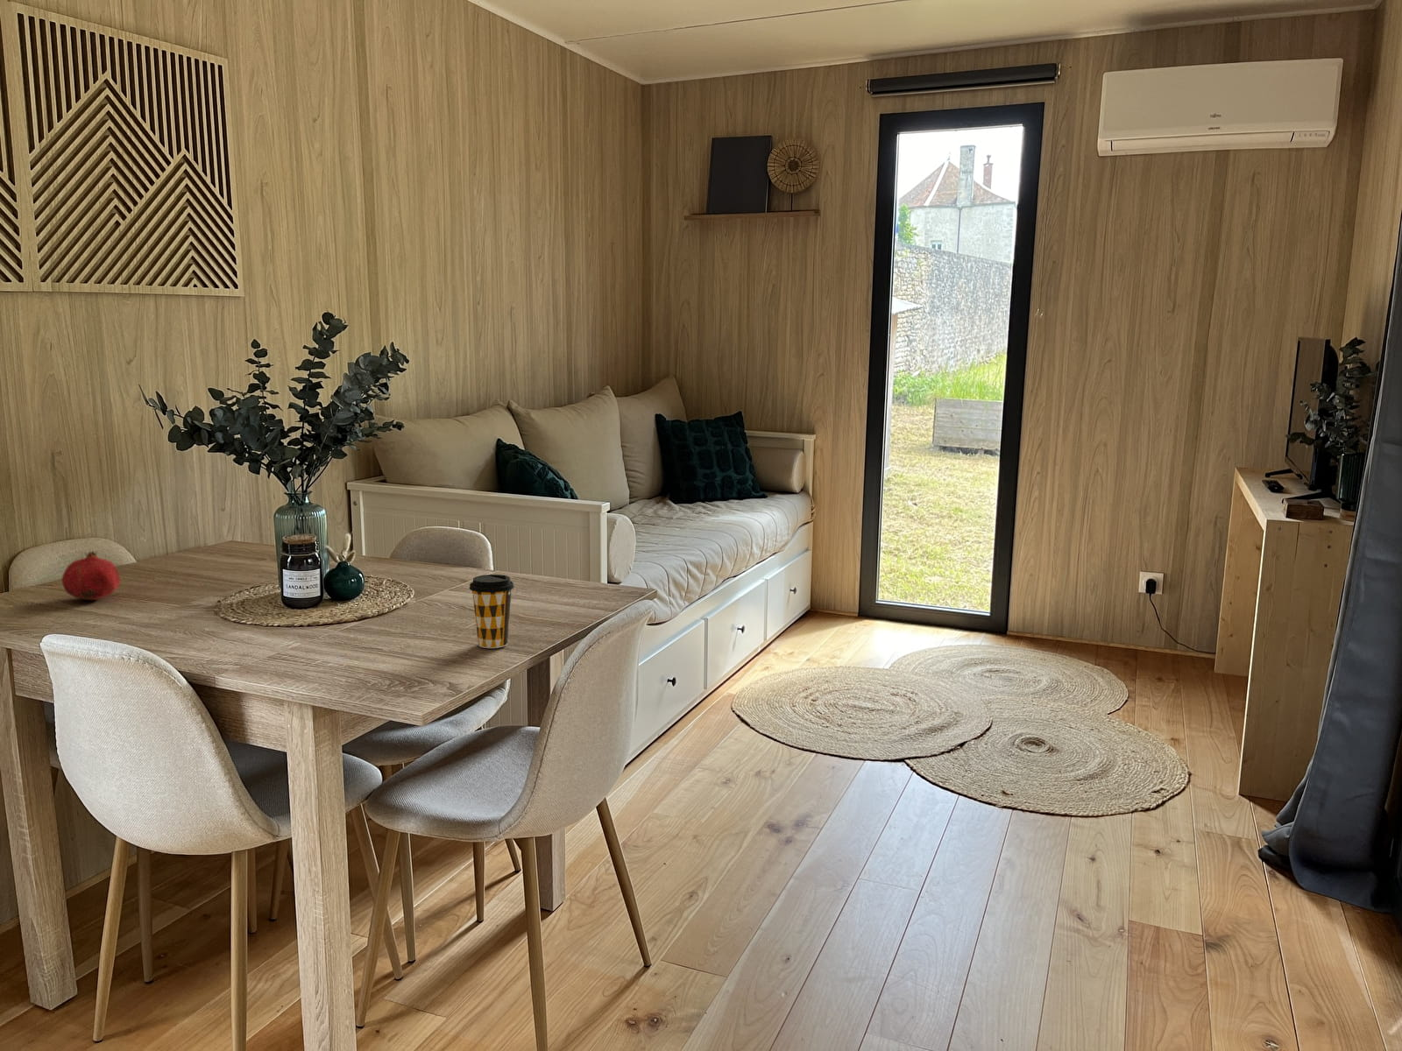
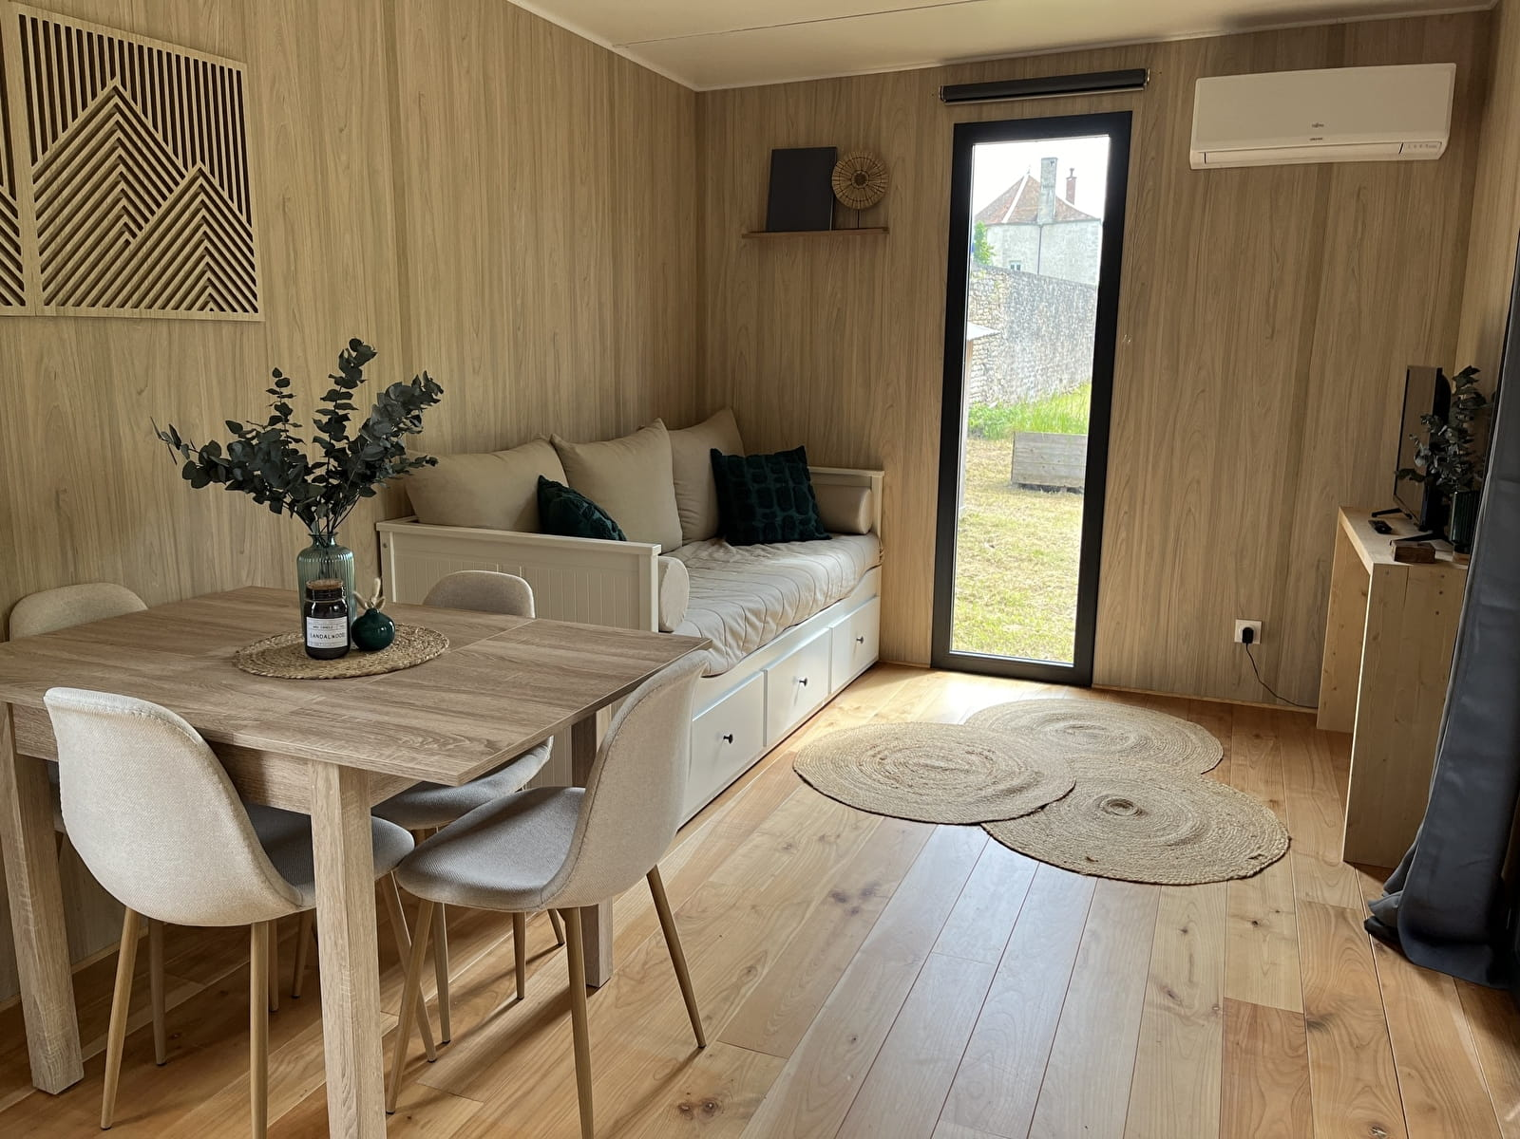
- coffee cup [469,574,516,649]
- fruit [62,550,121,601]
